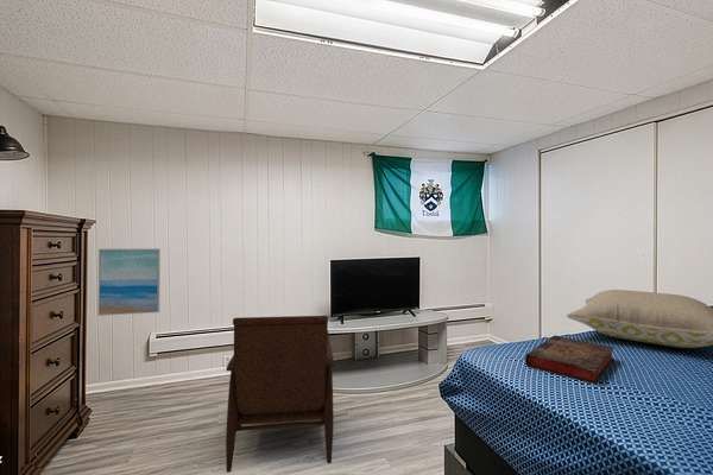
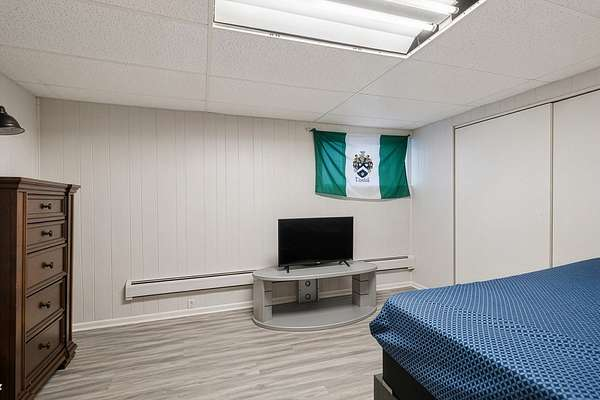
- pillow [566,289,713,349]
- wall art [97,247,162,317]
- armchair [225,315,335,474]
- book [524,334,616,385]
